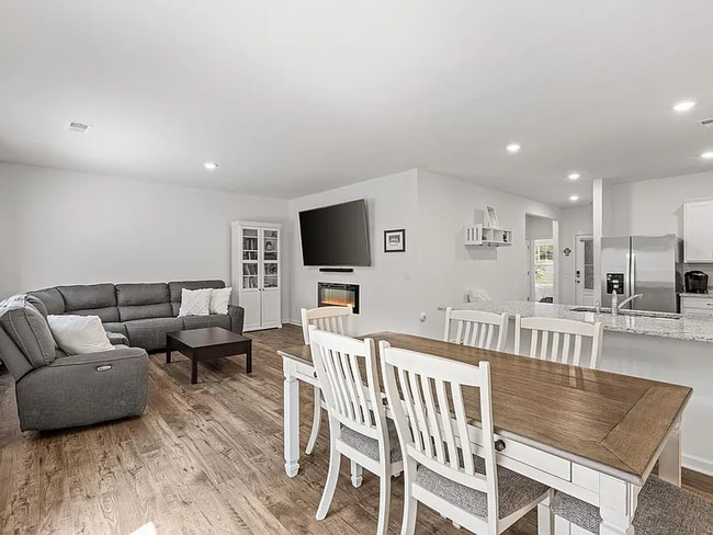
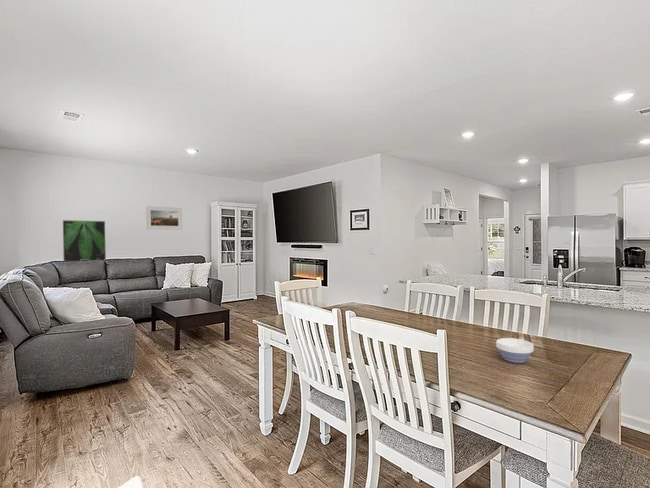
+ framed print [61,219,107,262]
+ bowl [495,337,535,364]
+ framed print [145,205,183,231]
